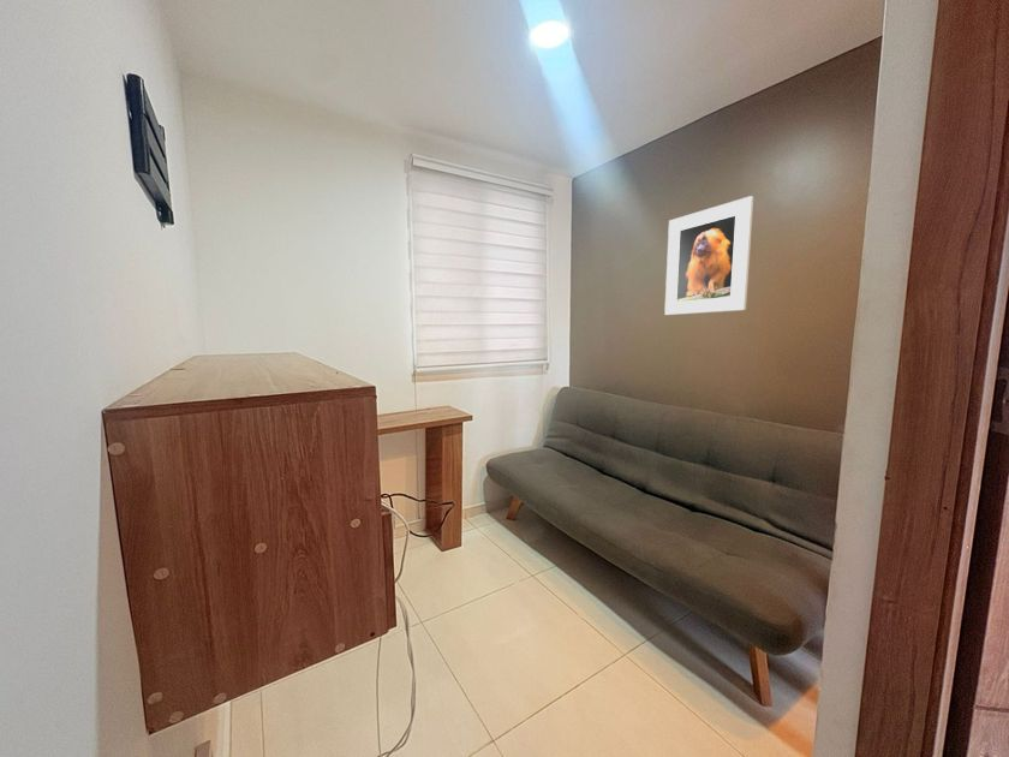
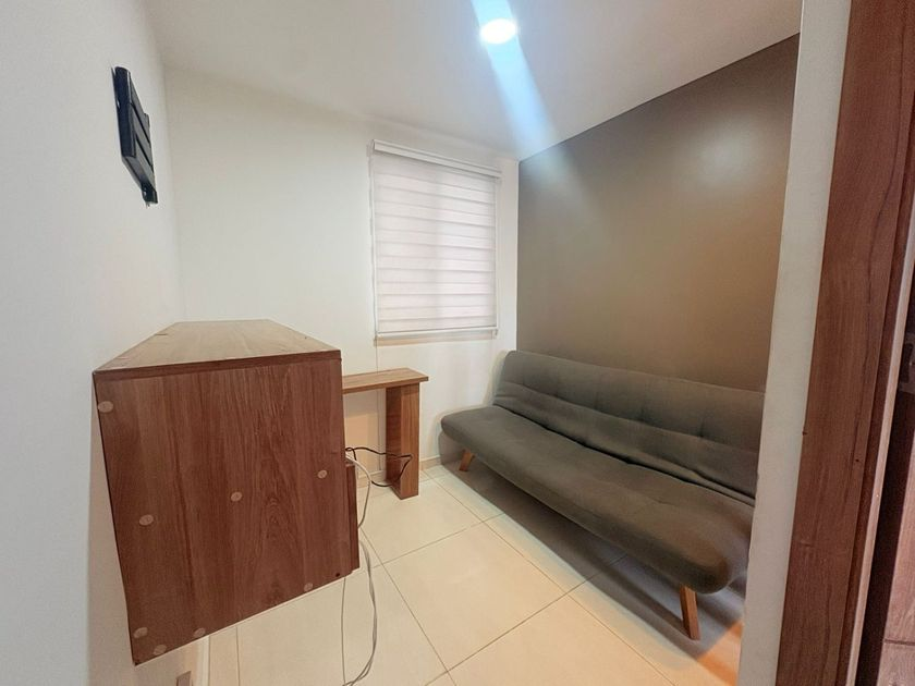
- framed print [663,195,754,316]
